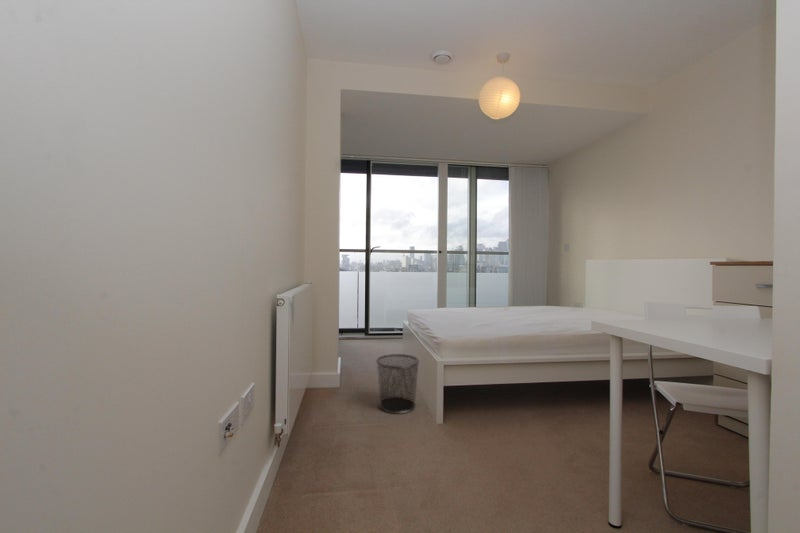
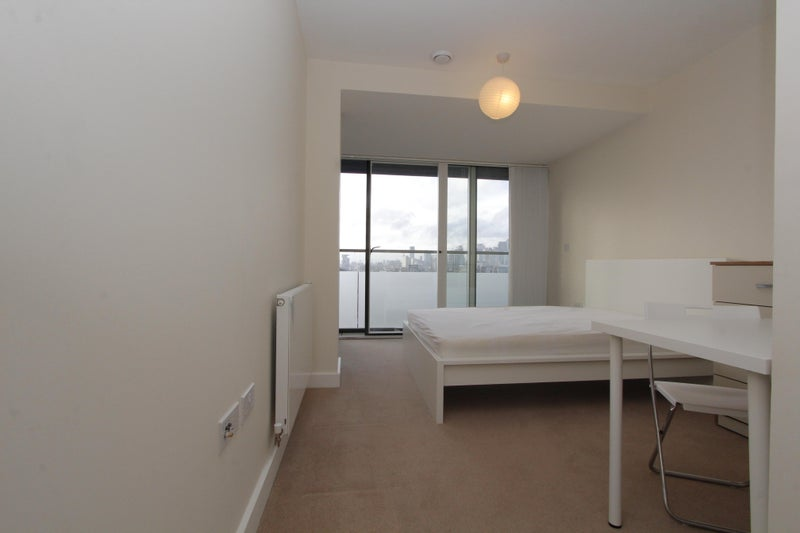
- waste bin [375,353,420,415]
